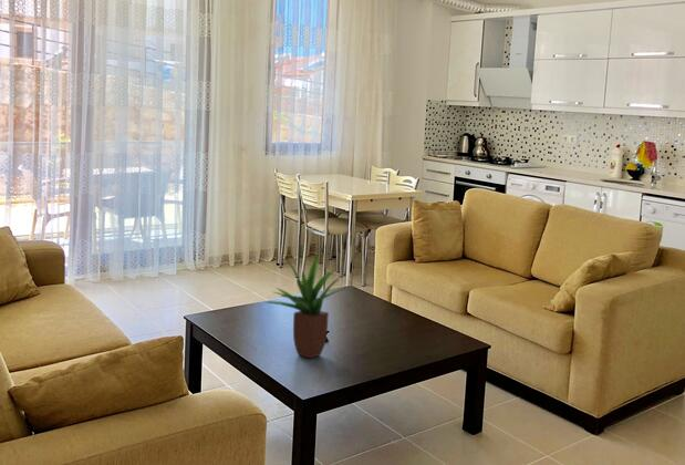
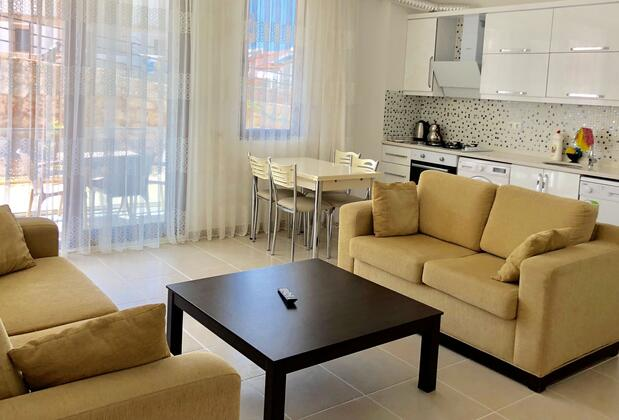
- potted plant [264,252,349,360]
